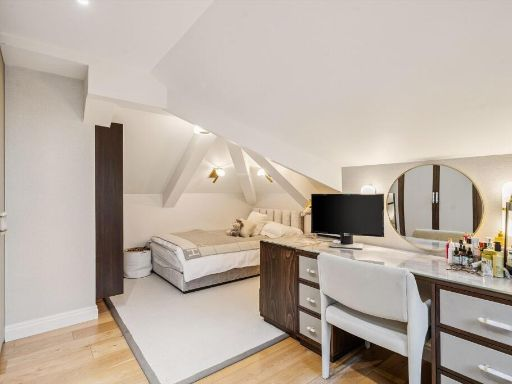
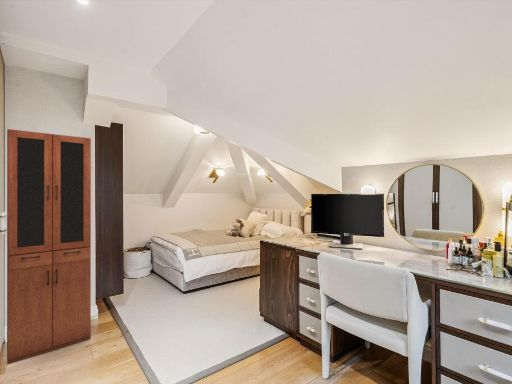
+ cabinet [6,128,92,365]
